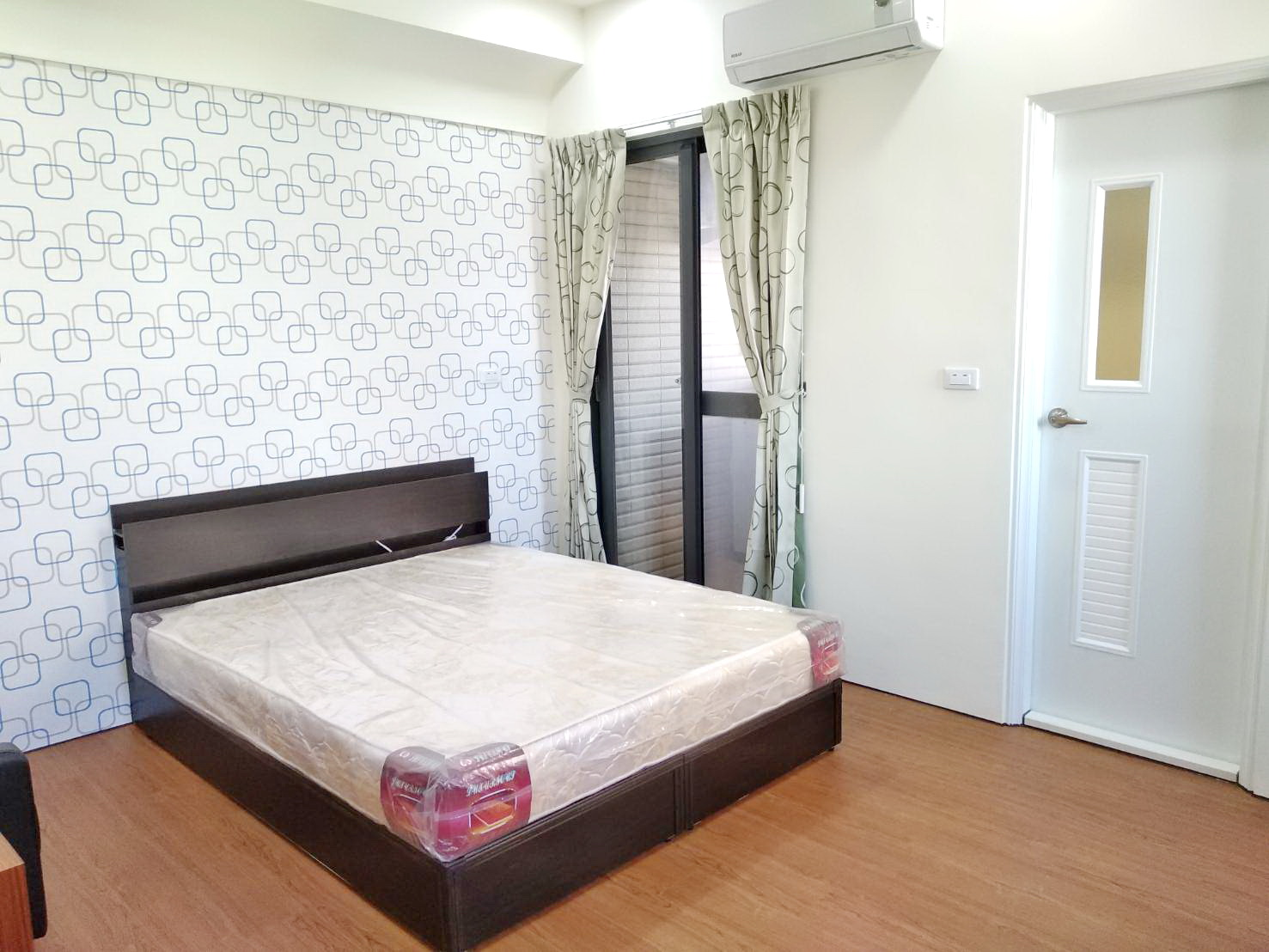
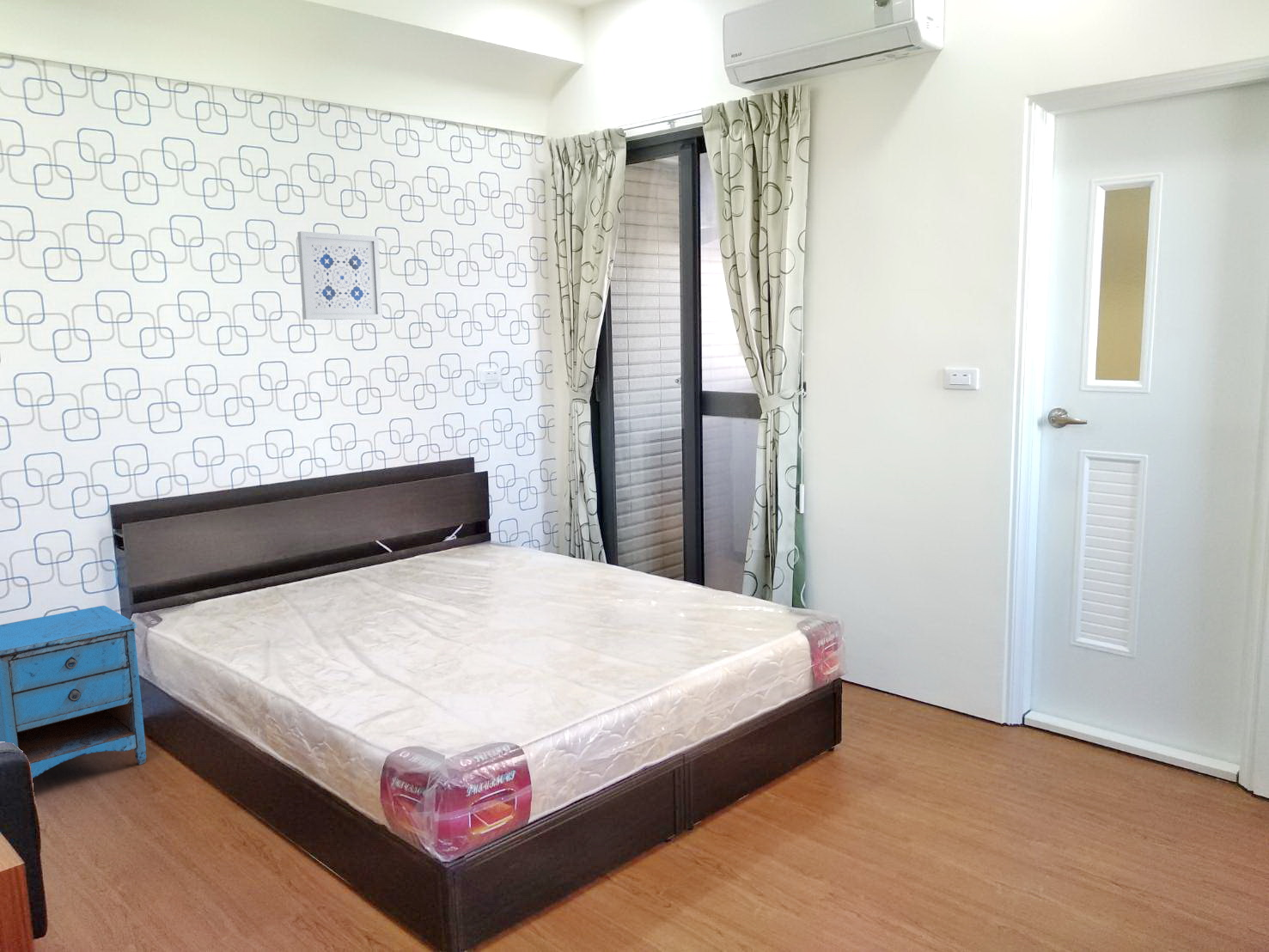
+ wall art [296,230,383,320]
+ nightstand [0,605,147,778]
